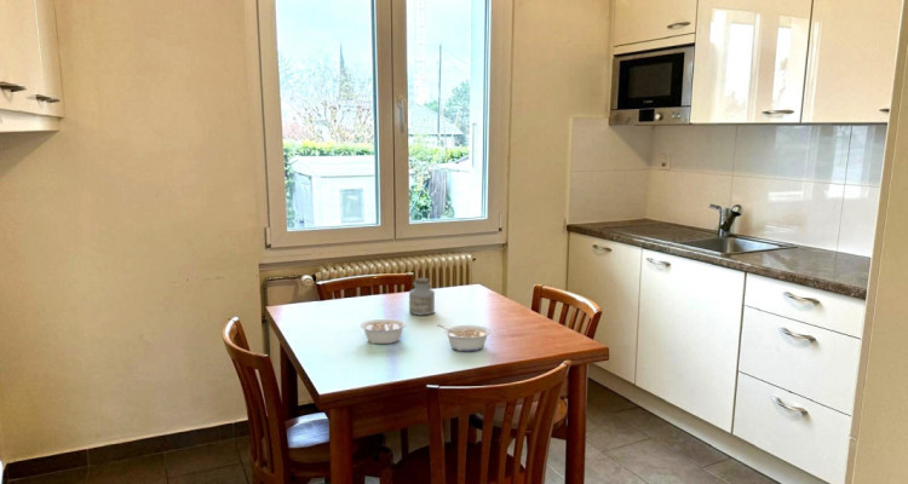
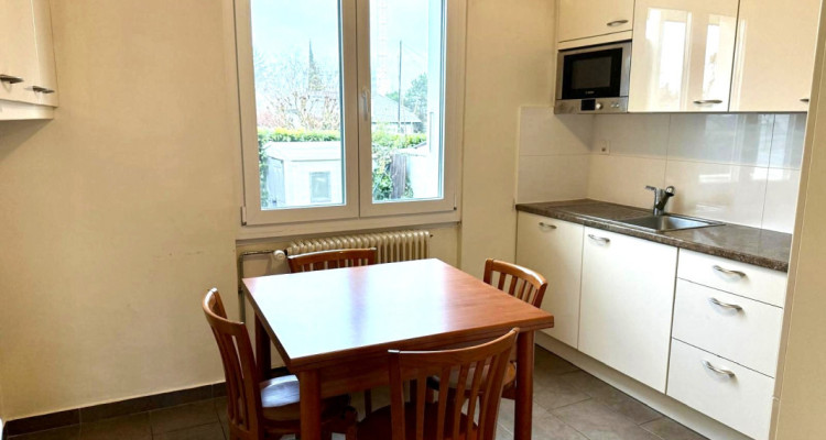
- jar [408,277,436,316]
- legume [436,323,493,352]
- legume [360,318,413,345]
